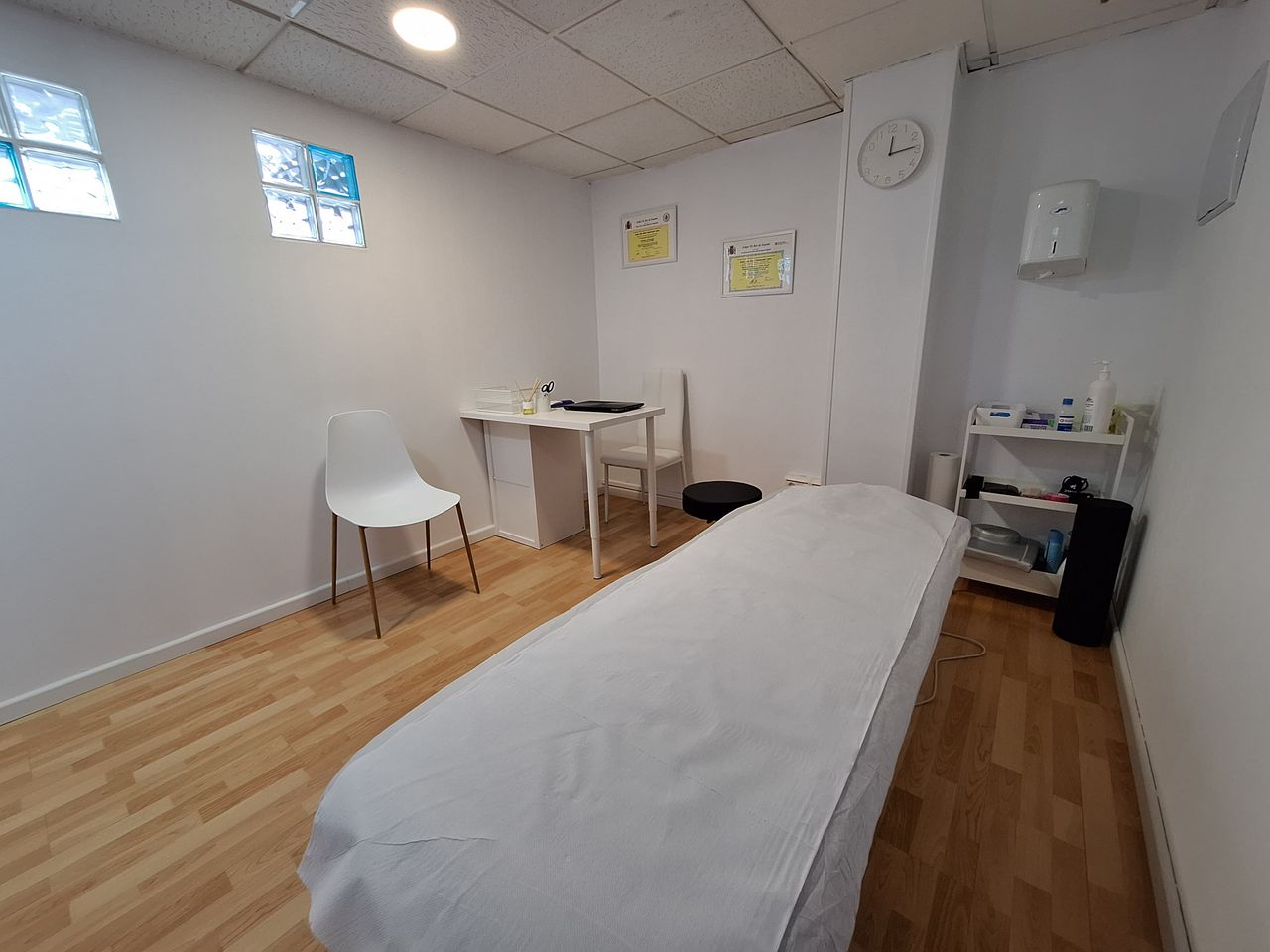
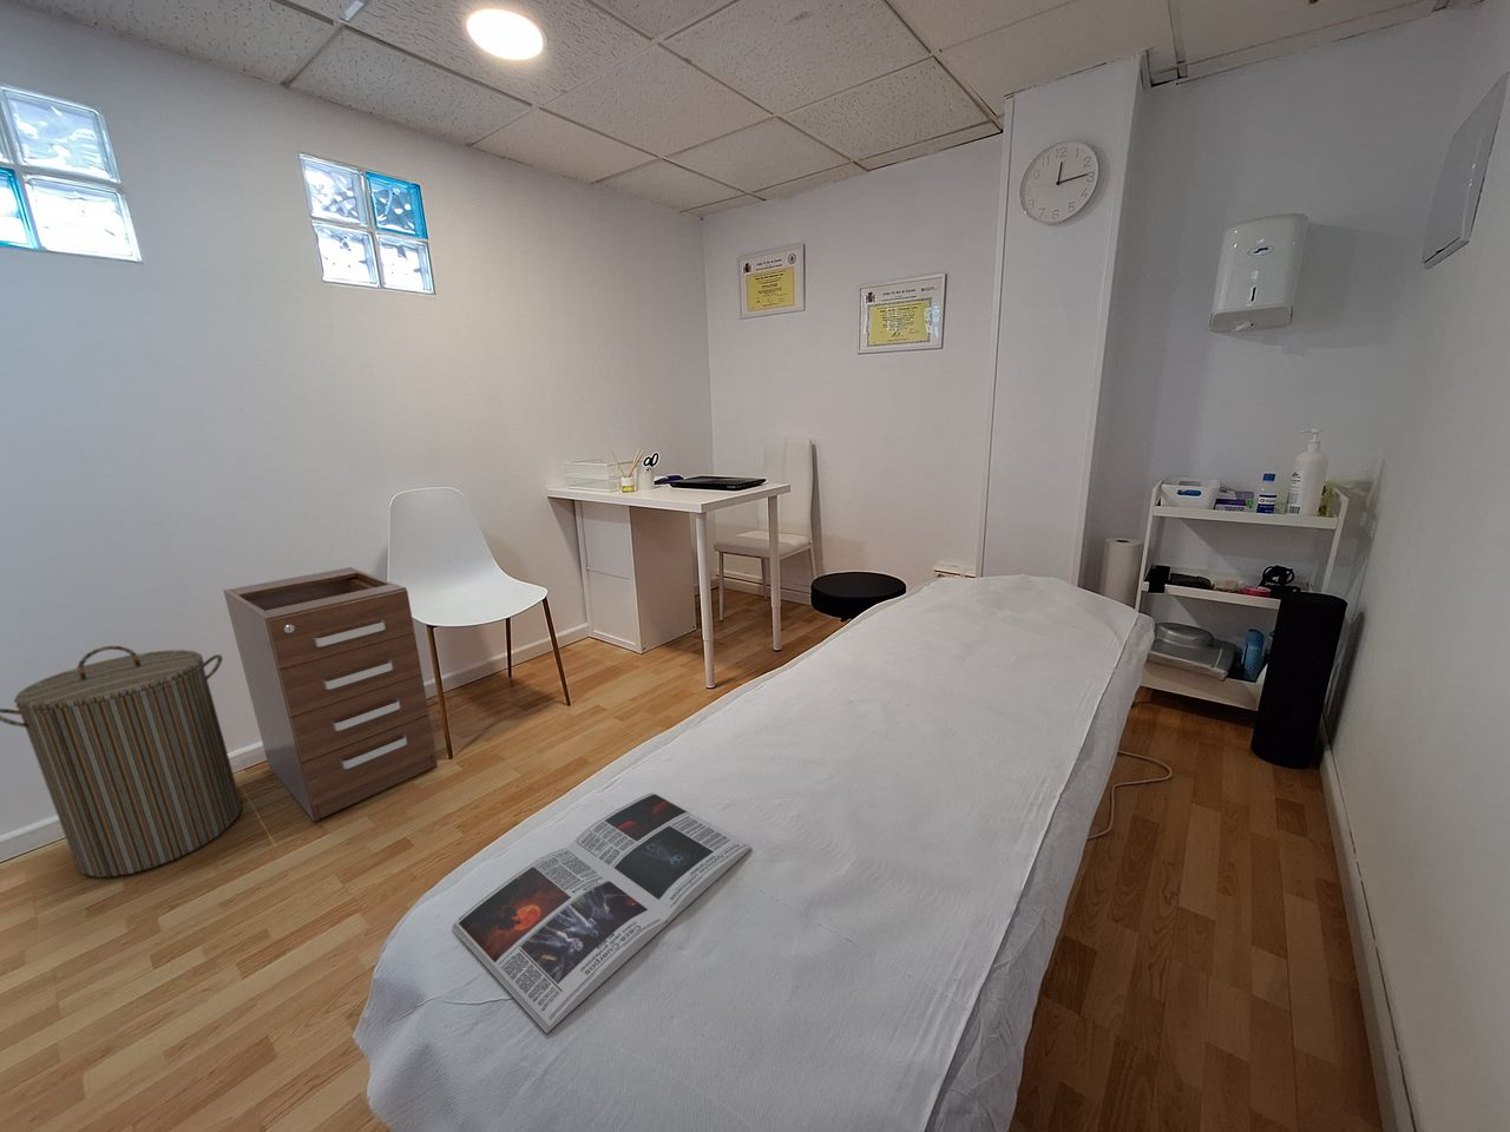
+ laundry hamper [0,644,243,879]
+ magazine [451,791,753,1034]
+ filing cabinet [224,566,439,822]
